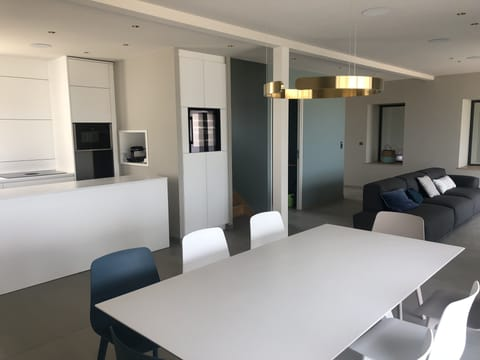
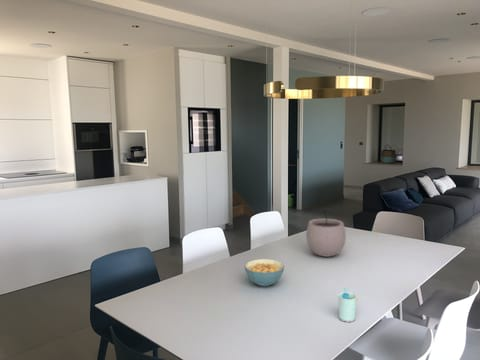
+ plant pot [305,208,347,258]
+ cereal bowl [244,258,285,287]
+ cup [337,287,358,323]
